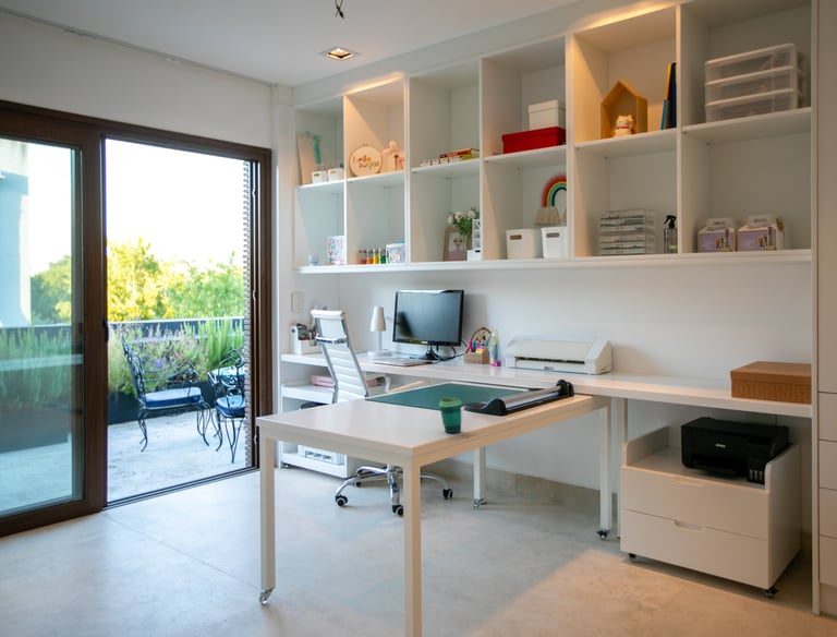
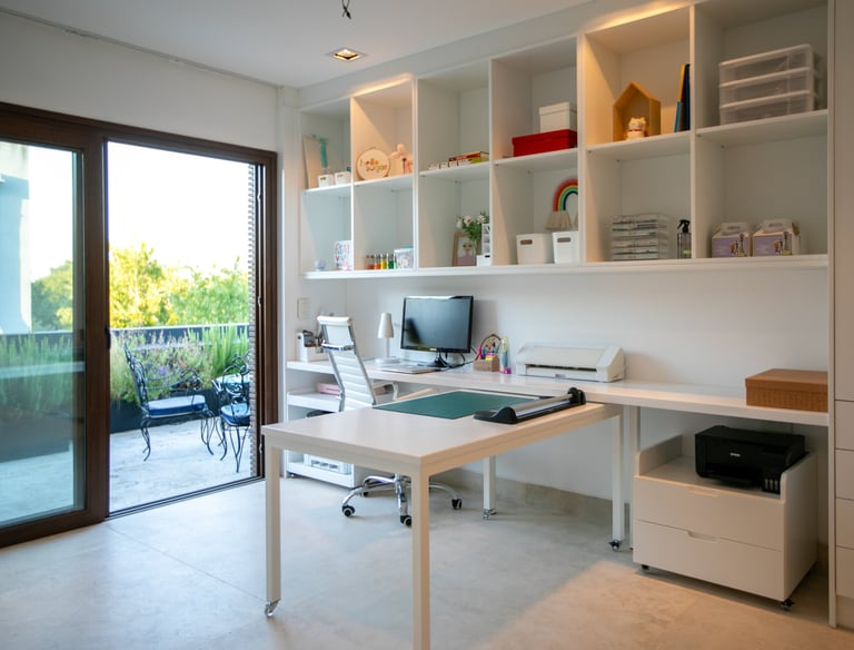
- cup [438,396,462,434]
